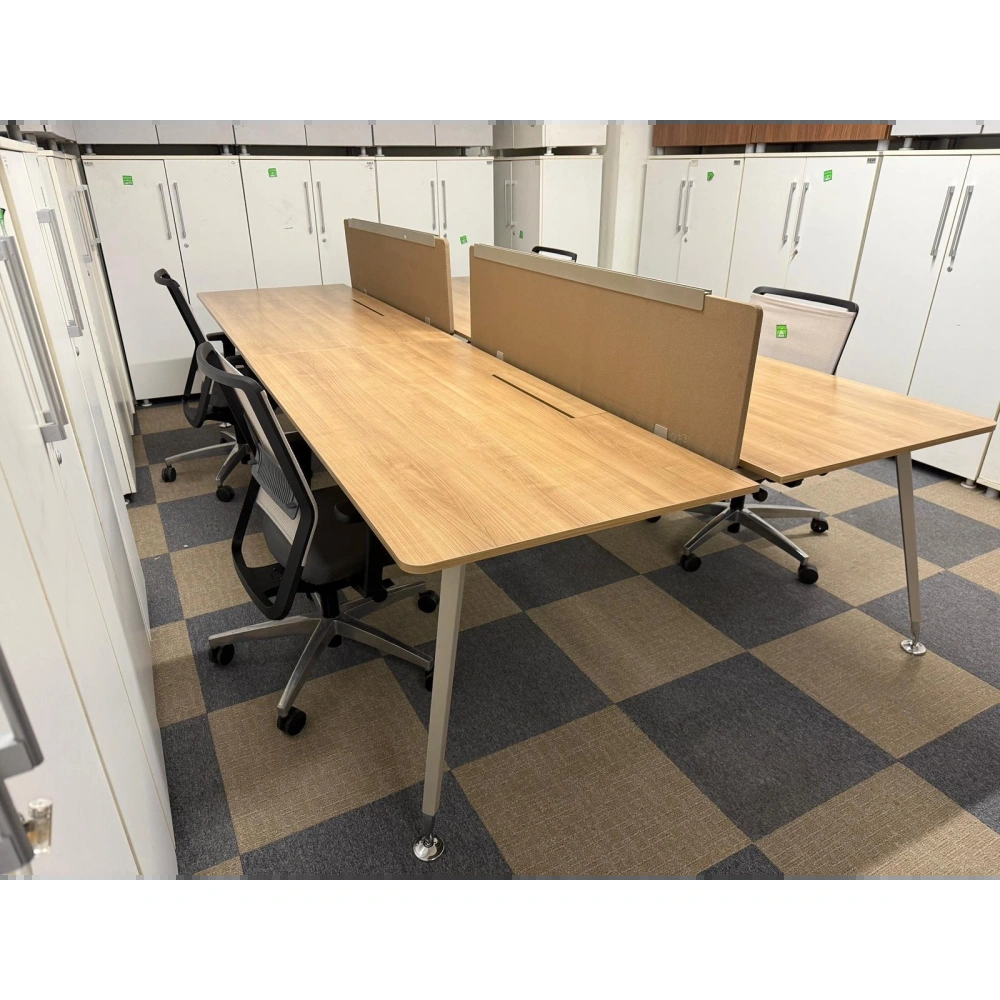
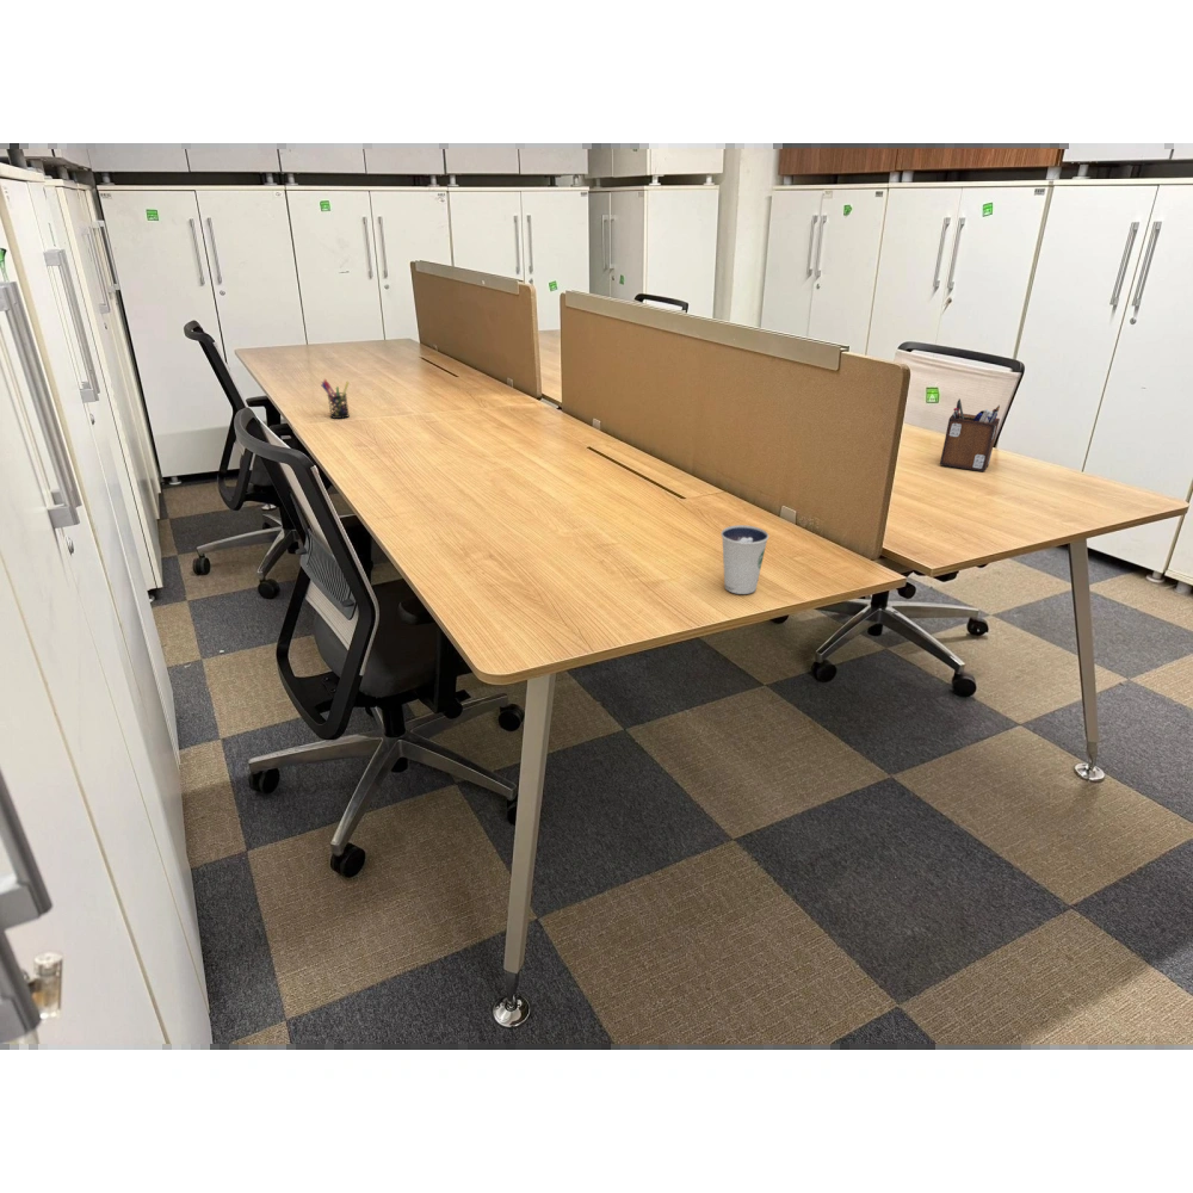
+ desk organizer [939,397,1001,472]
+ pen holder [321,378,351,420]
+ dixie cup [719,524,769,595]
